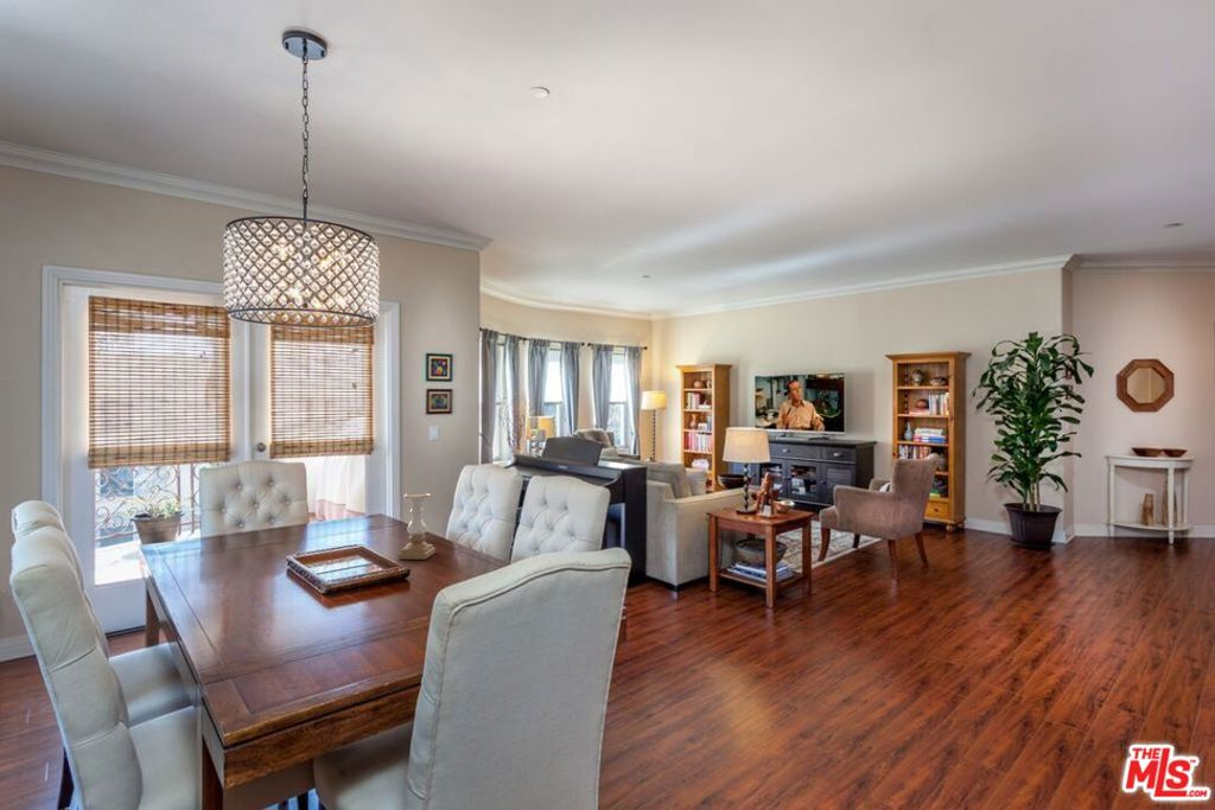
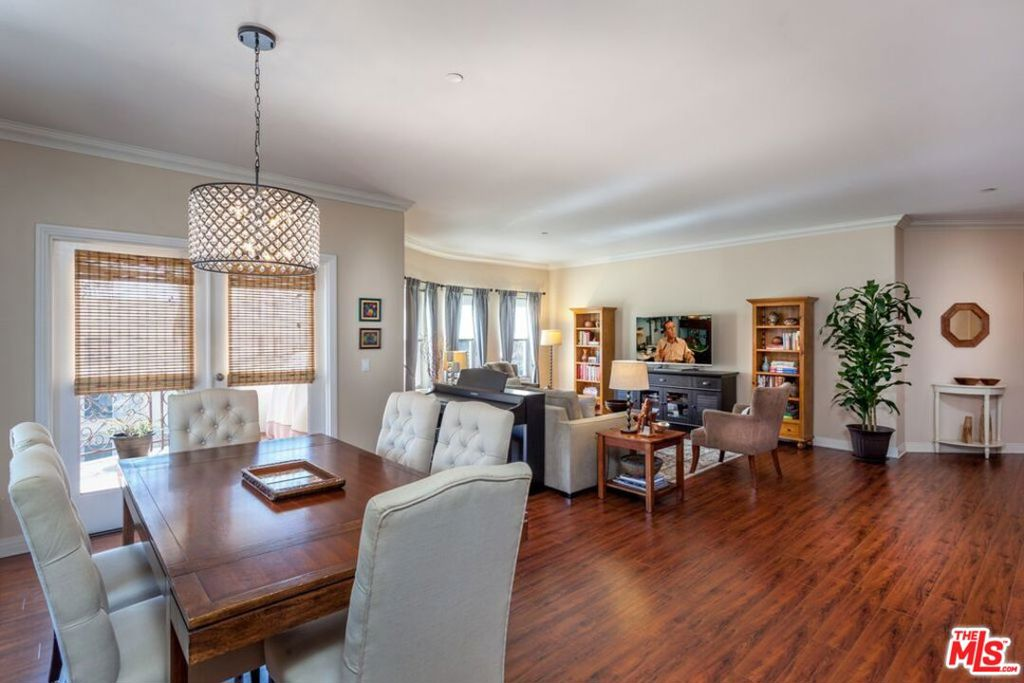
- candle holder [397,492,437,561]
